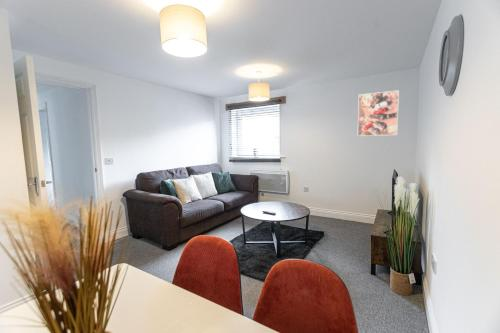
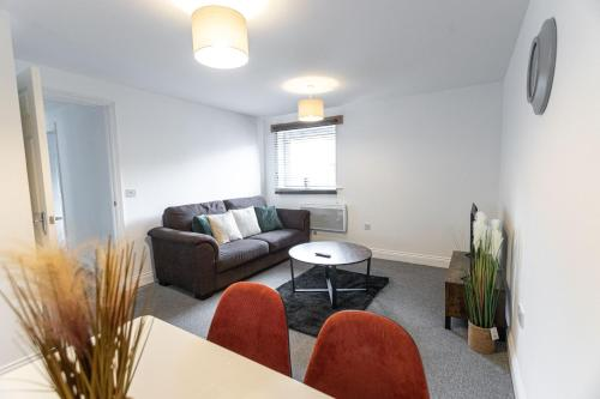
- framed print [357,89,400,137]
